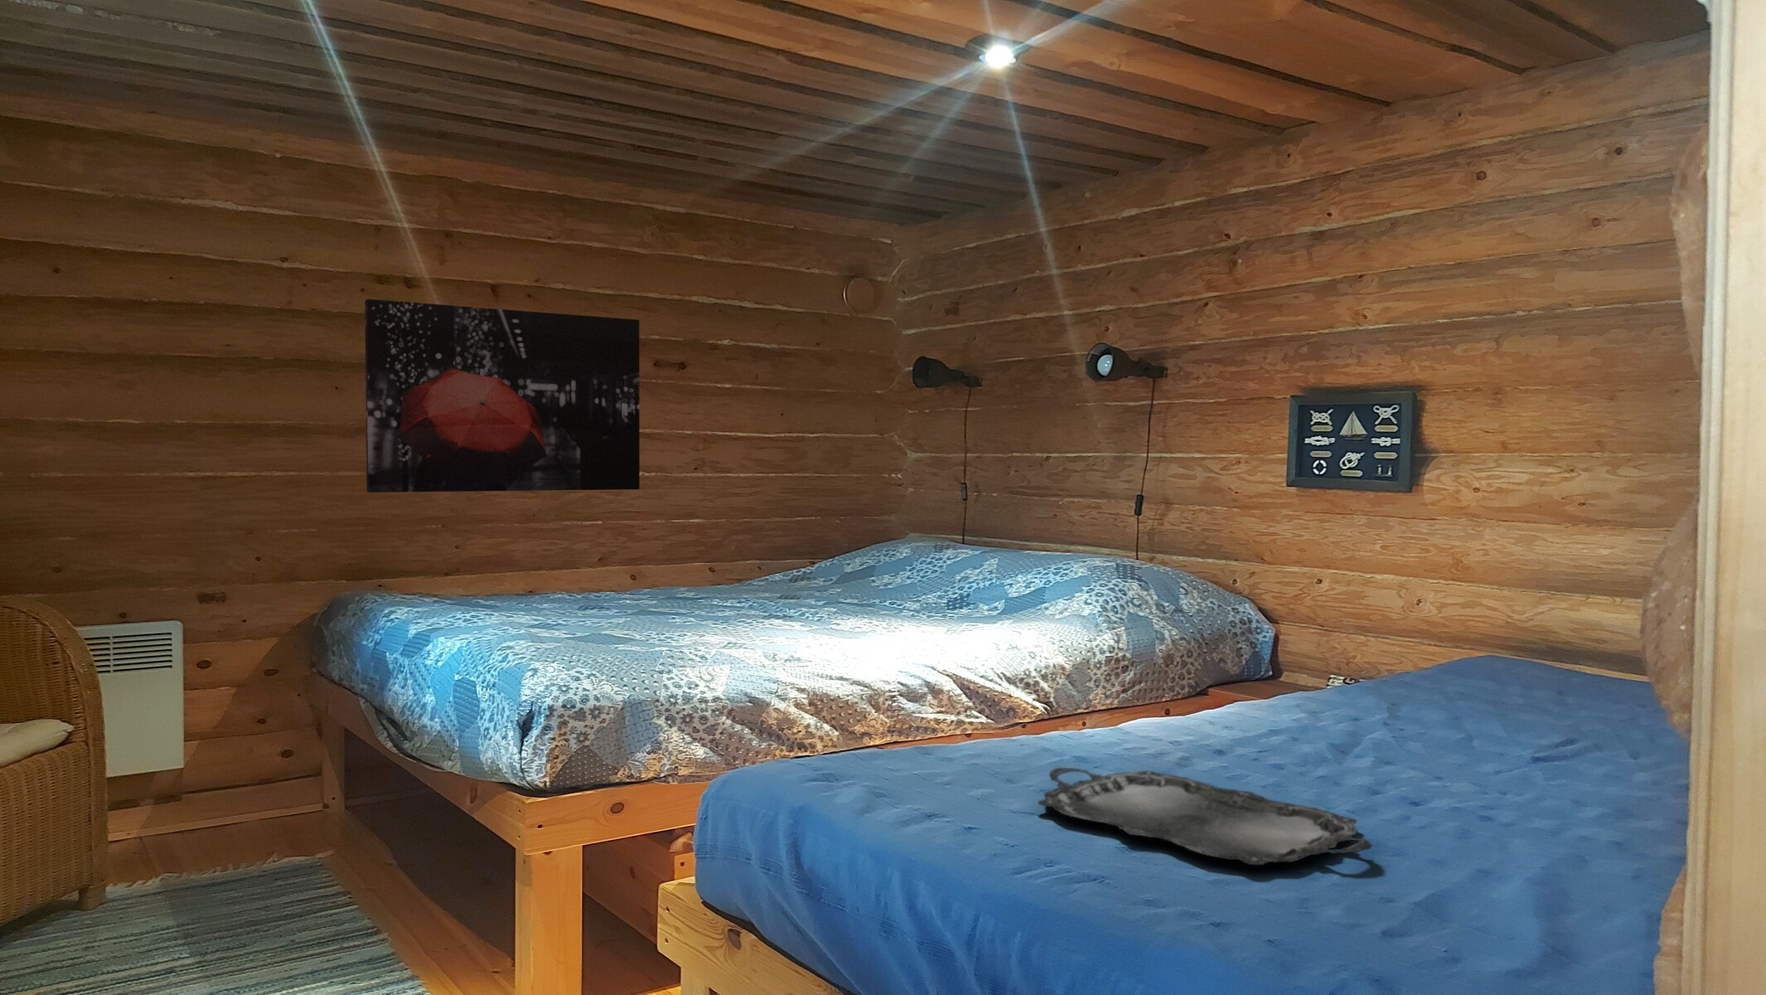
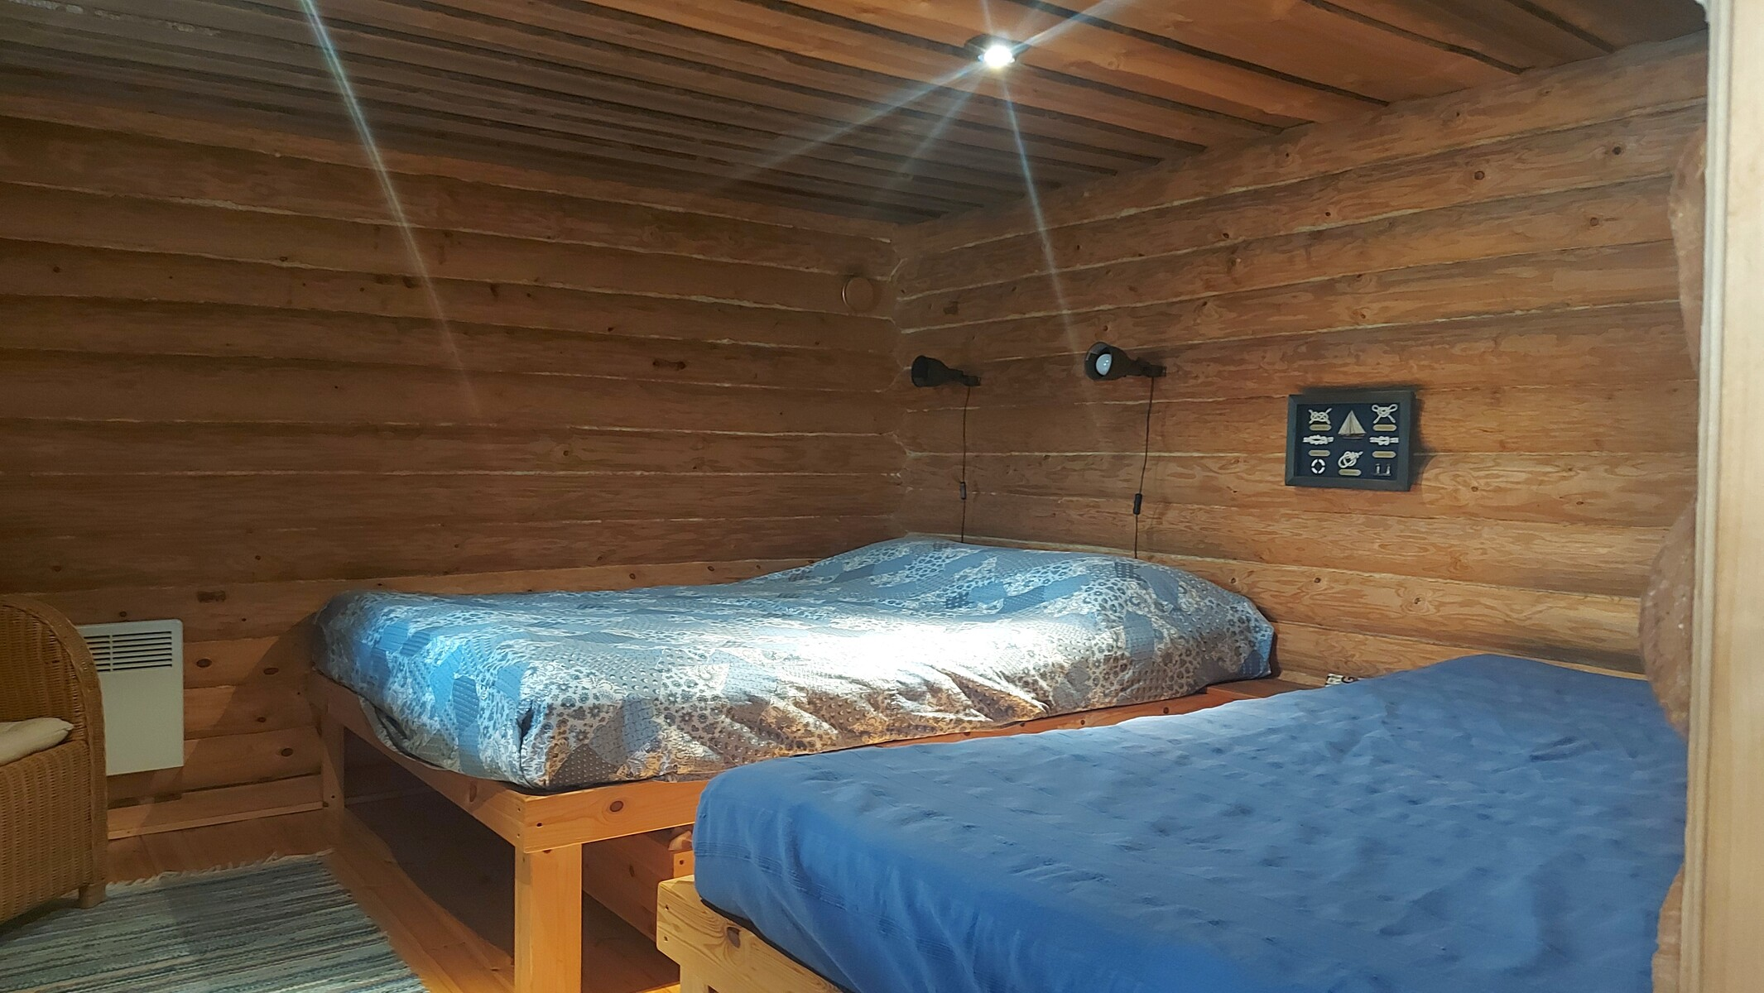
- serving tray [1037,767,1374,865]
- wall art [364,298,640,494]
